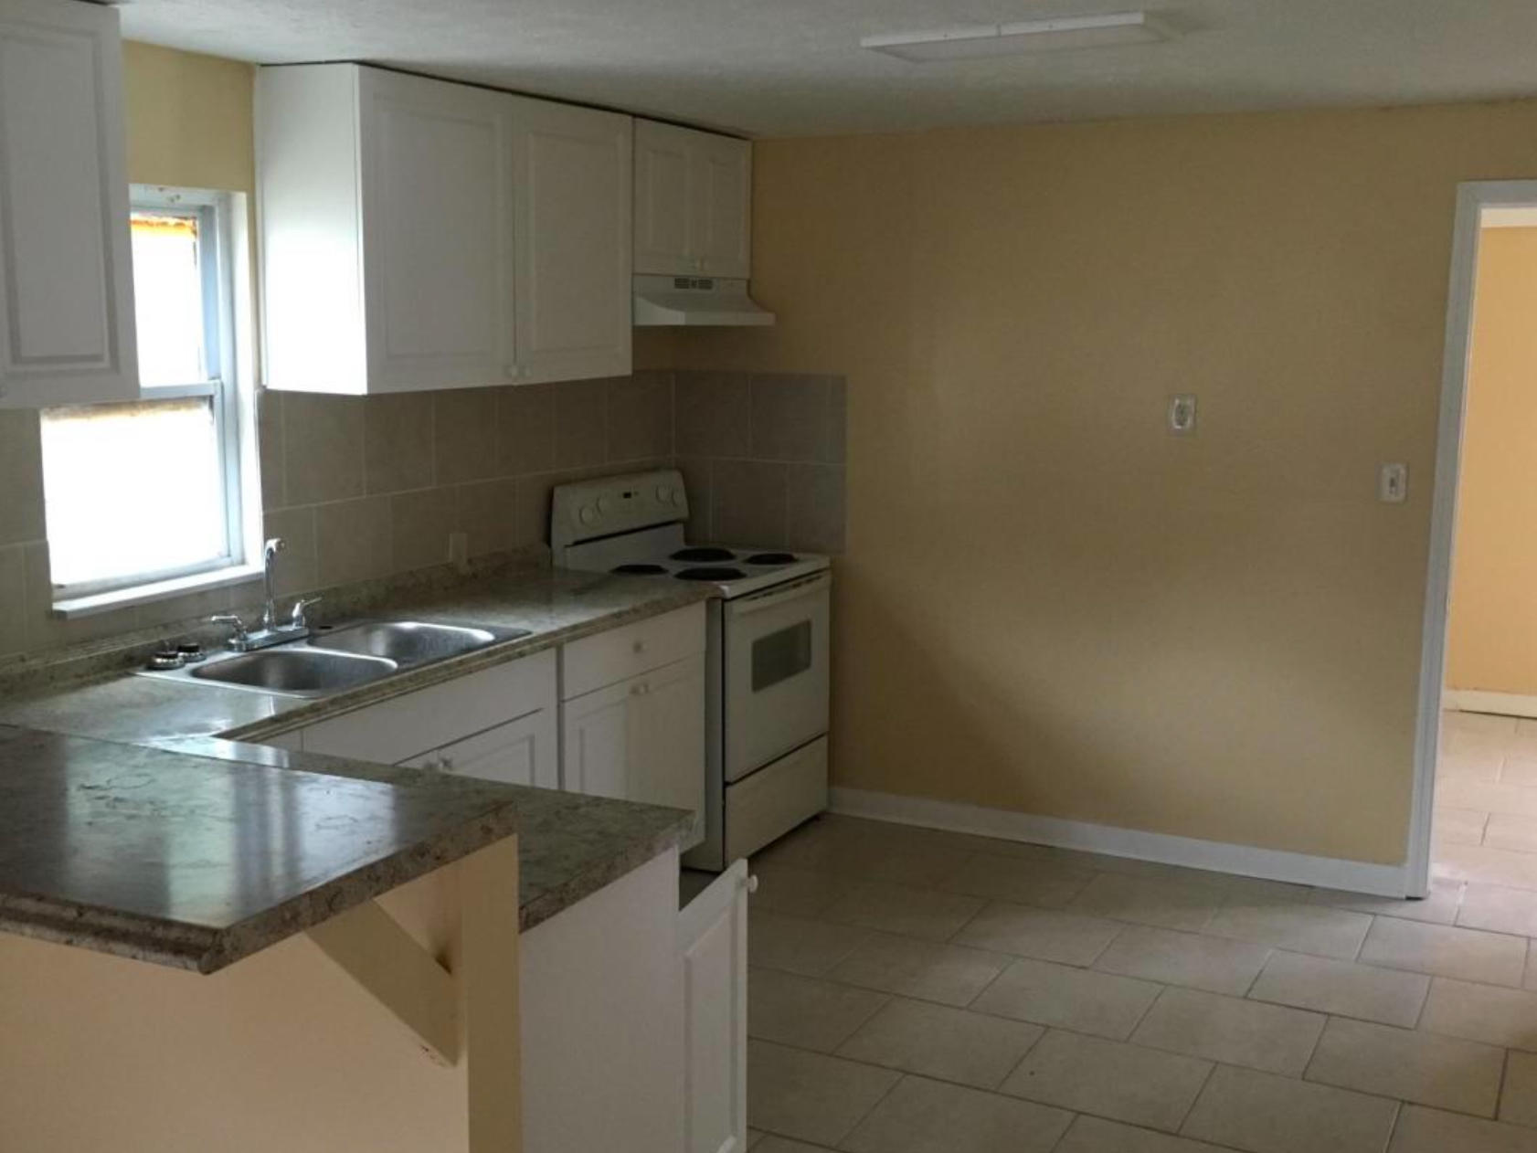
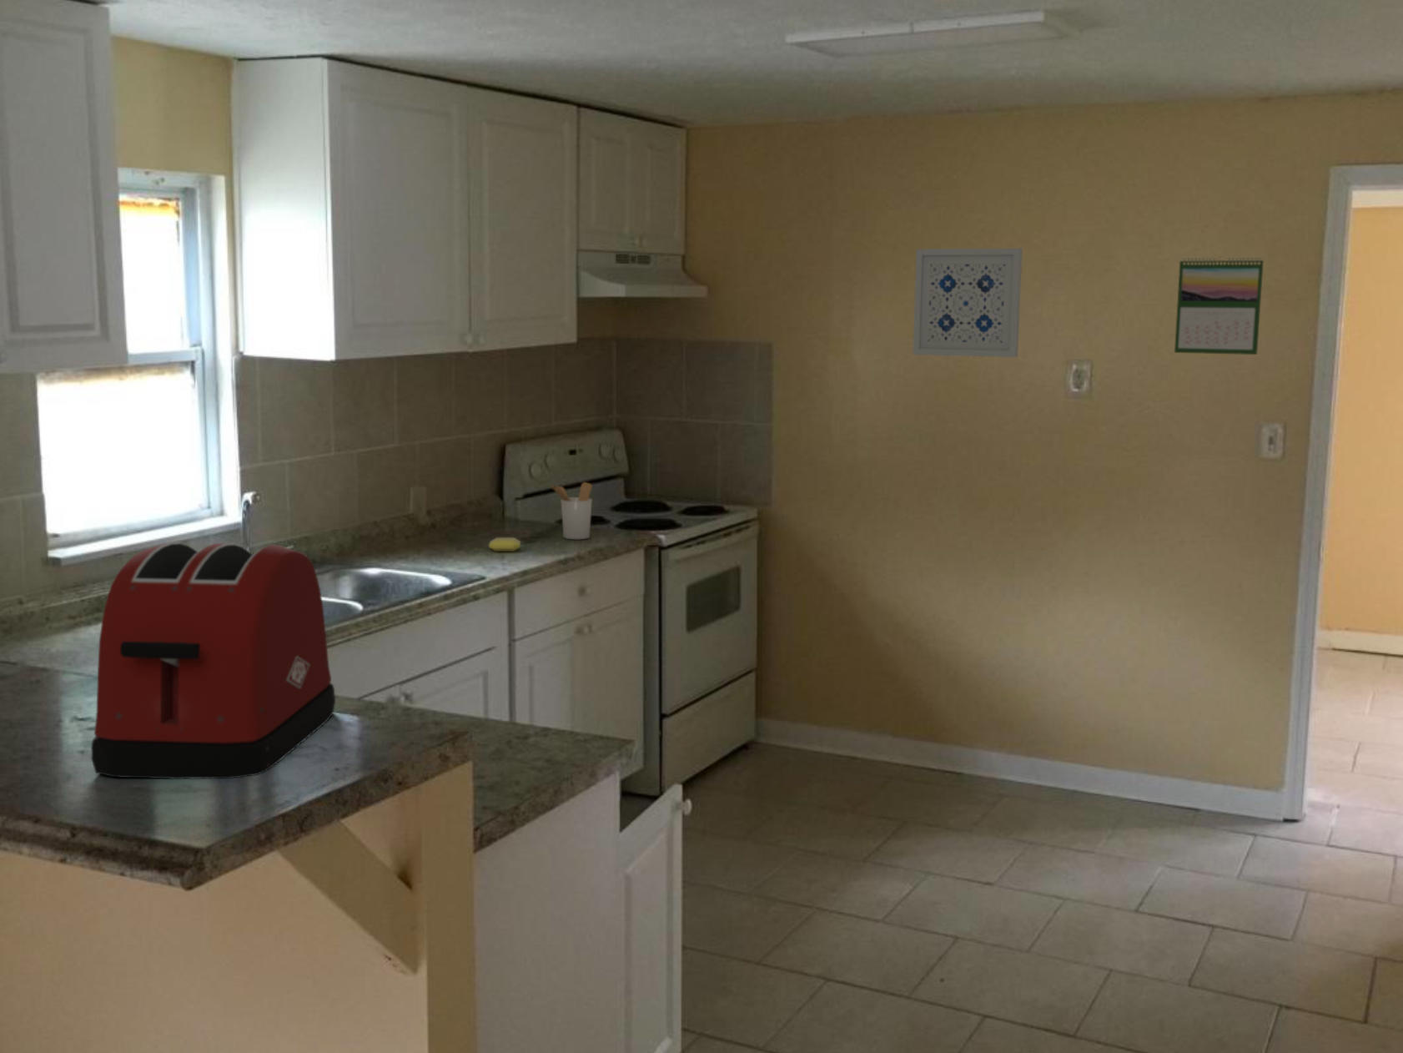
+ calendar [1174,256,1265,355]
+ utensil holder [548,481,593,540]
+ toaster [91,542,336,780]
+ soap bar [488,536,522,552]
+ wall art [912,247,1024,358]
